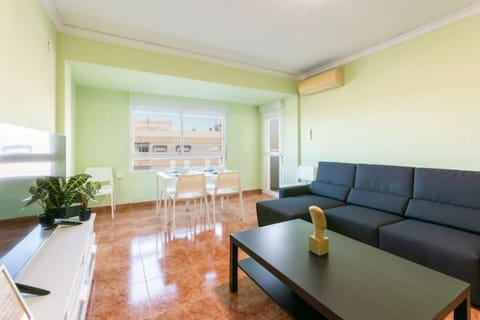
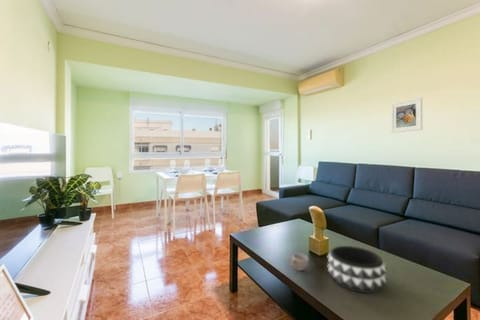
+ decorative bowl [326,245,388,294]
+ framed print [390,97,423,134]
+ cup [290,252,309,272]
